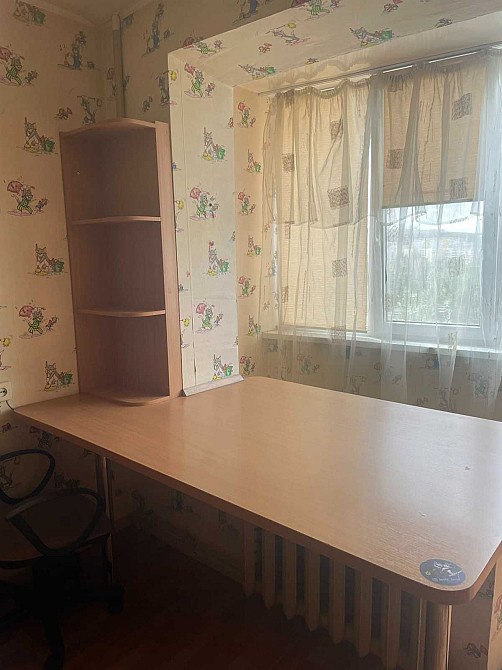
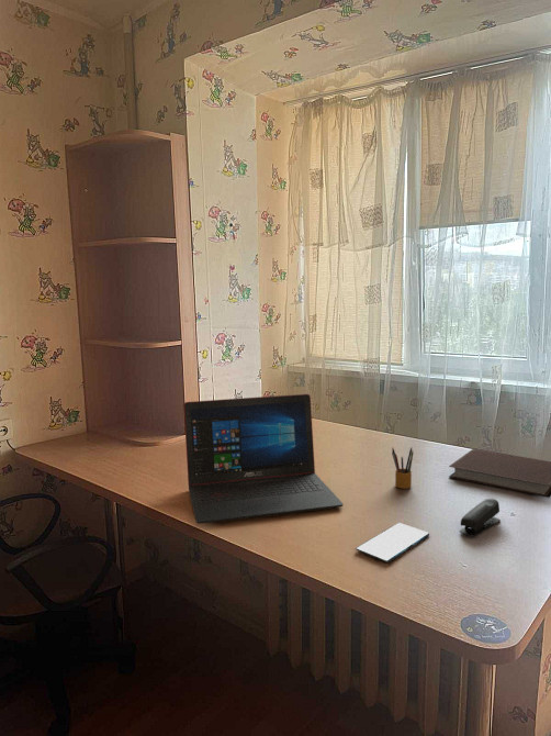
+ pencil box [391,446,415,490]
+ laptop [183,393,345,525]
+ stapler [459,498,502,537]
+ notebook [448,448,551,499]
+ smartphone [355,522,430,564]
